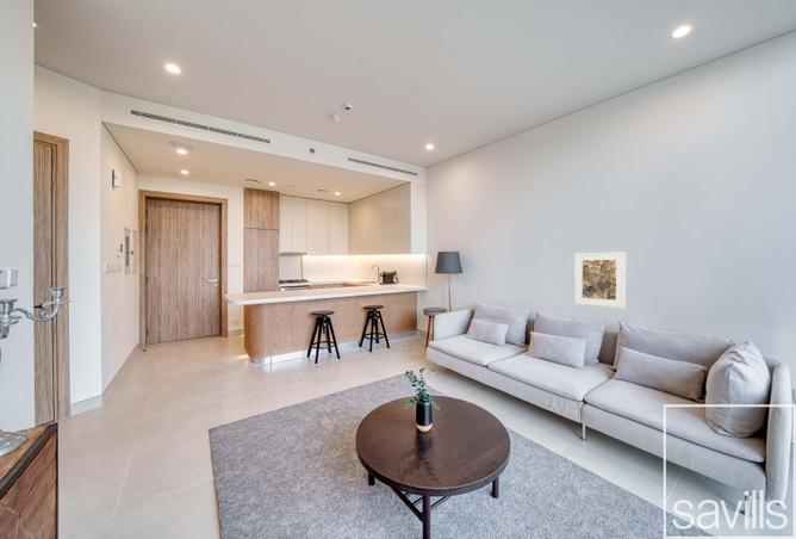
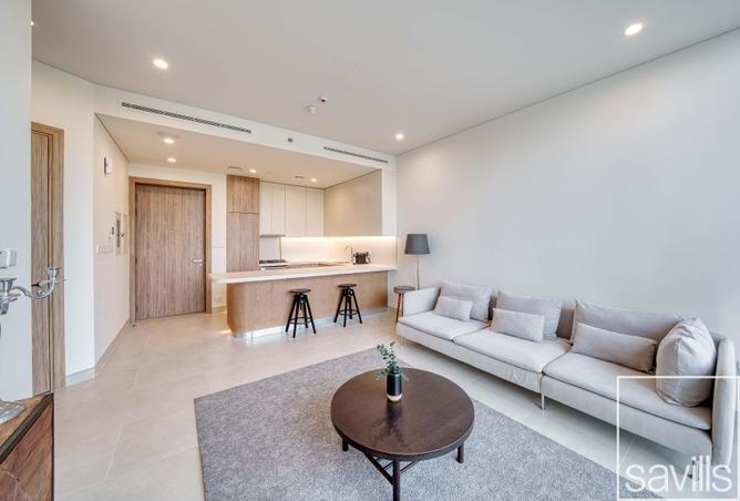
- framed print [573,250,627,309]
